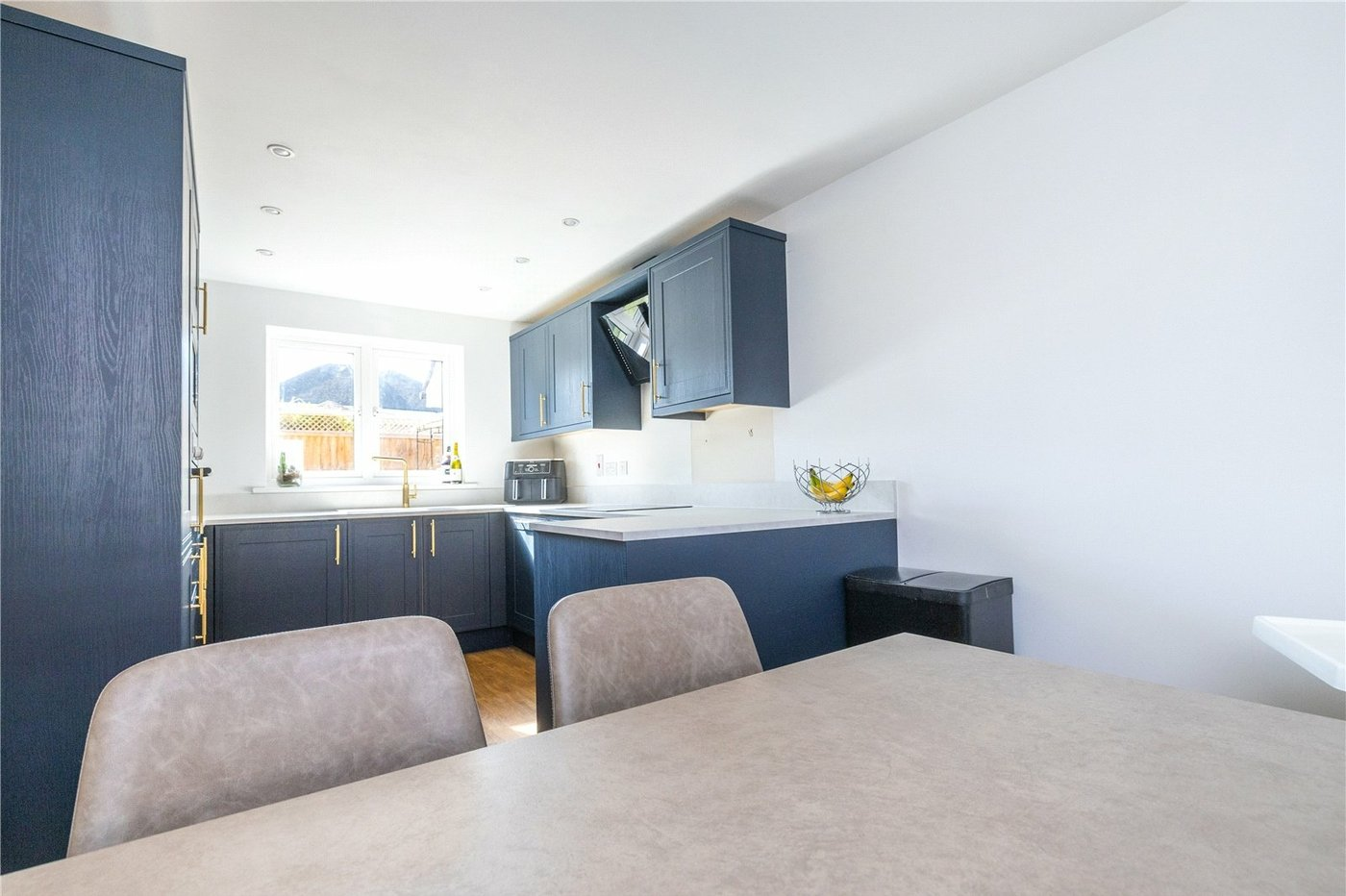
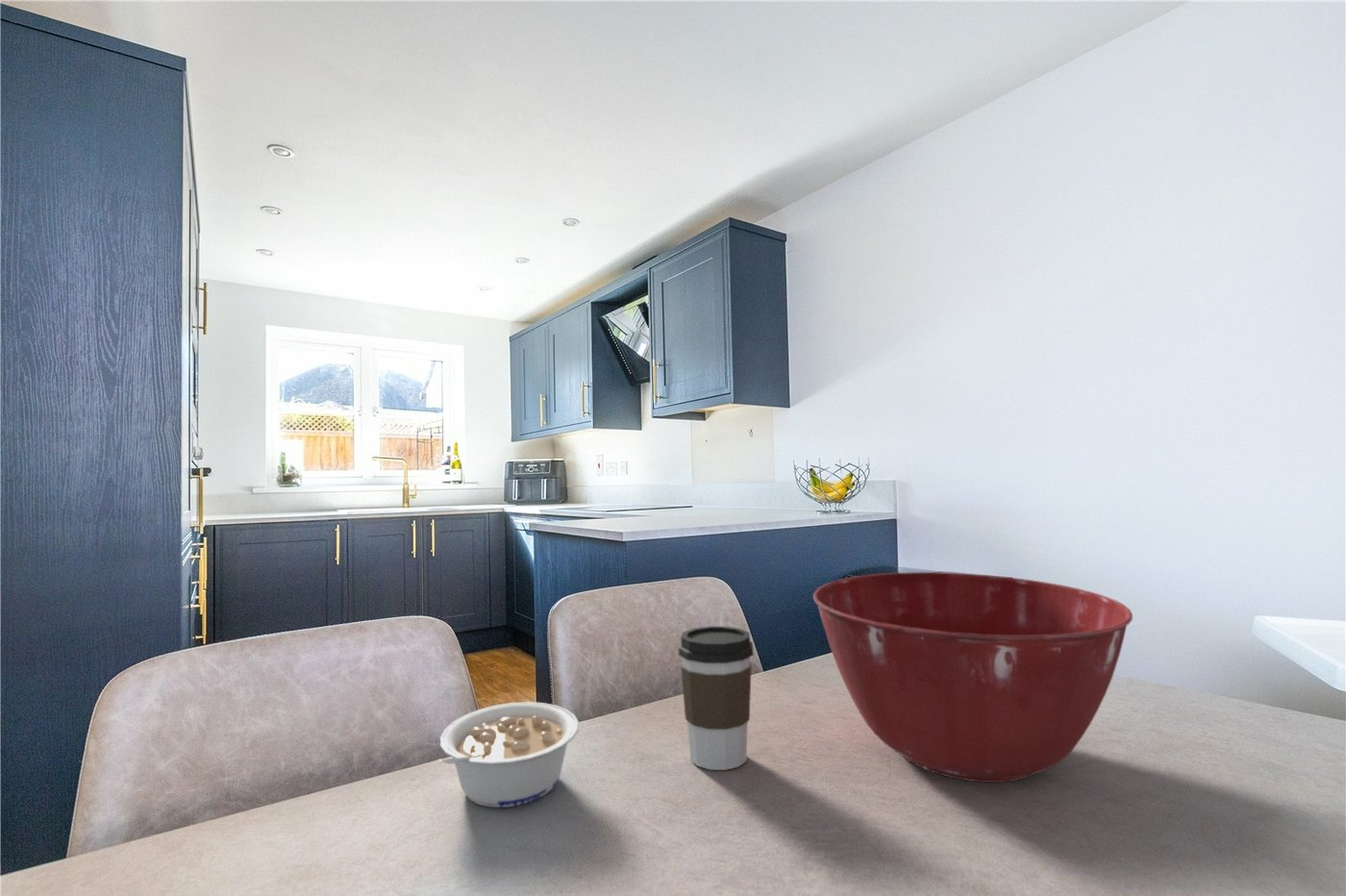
+ legume [436,701,580,809]
+ coffee cup [677,626,755,771]
+ mixing bowl [812,571,1134,784]
